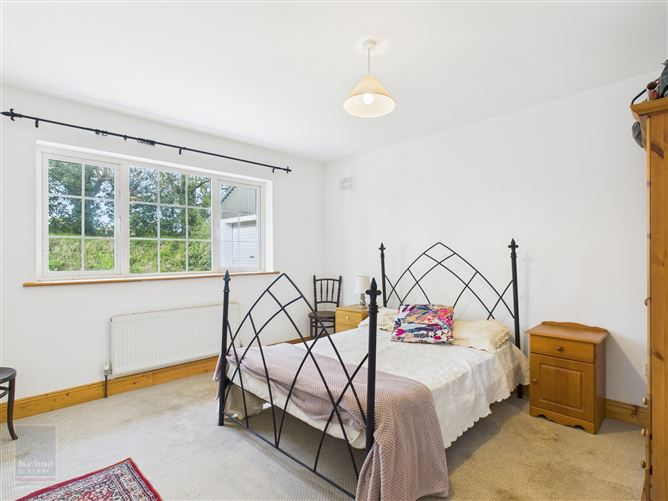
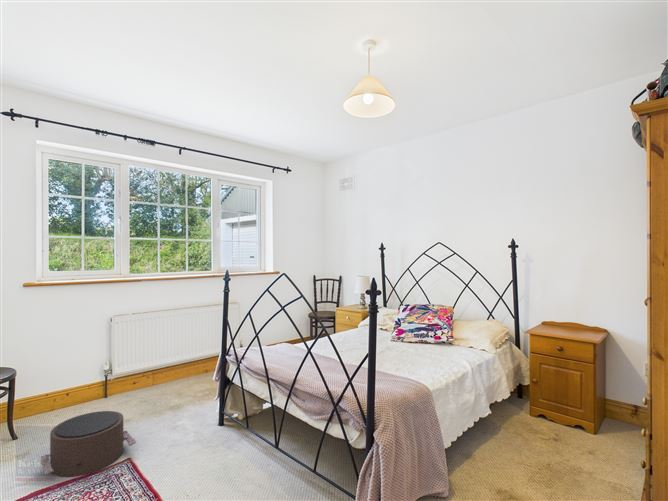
+ pouf [40,410,137,478]
